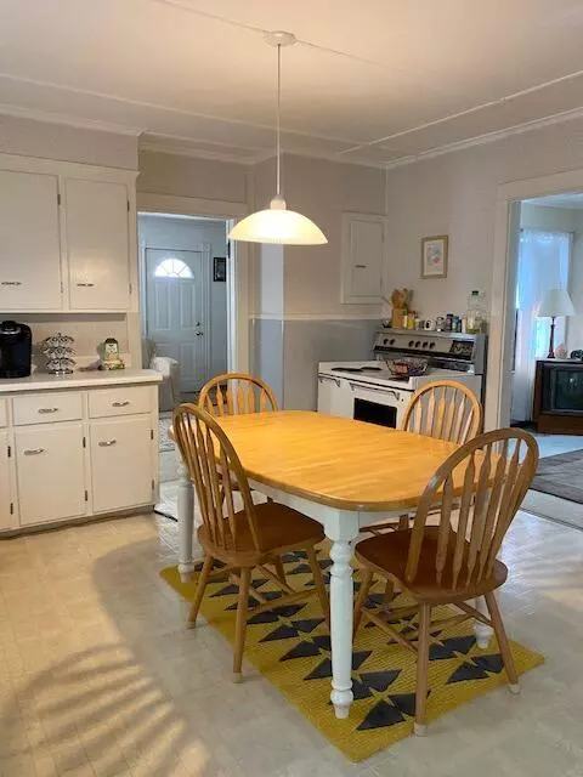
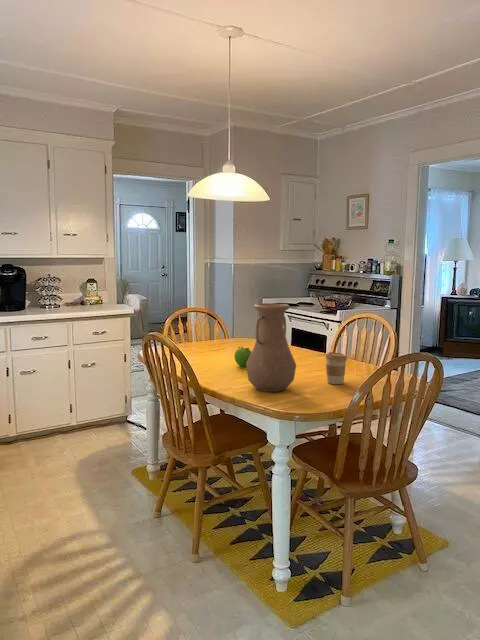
+ vase [246,302,297,393]
+ fruit [233,345,252,368]
+ coffee cup [324,351,348,385]
